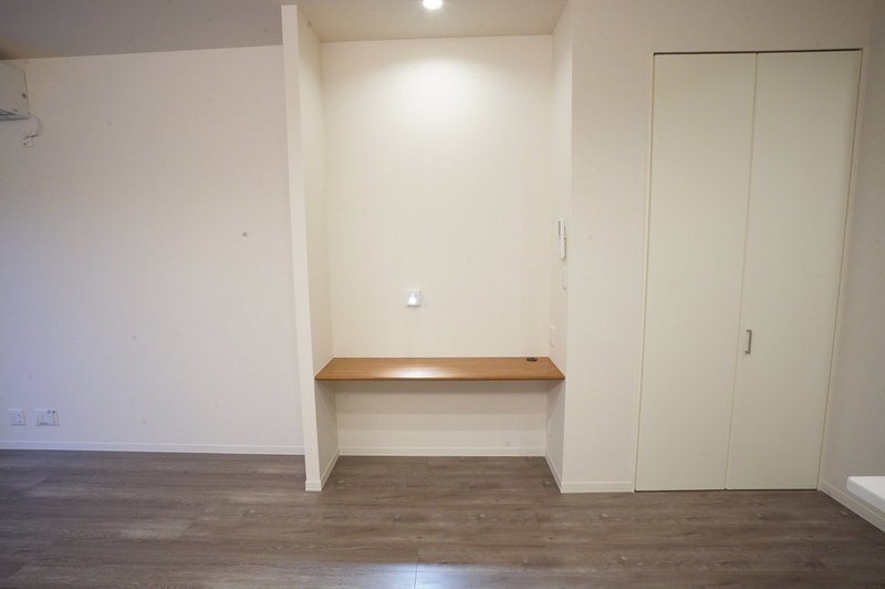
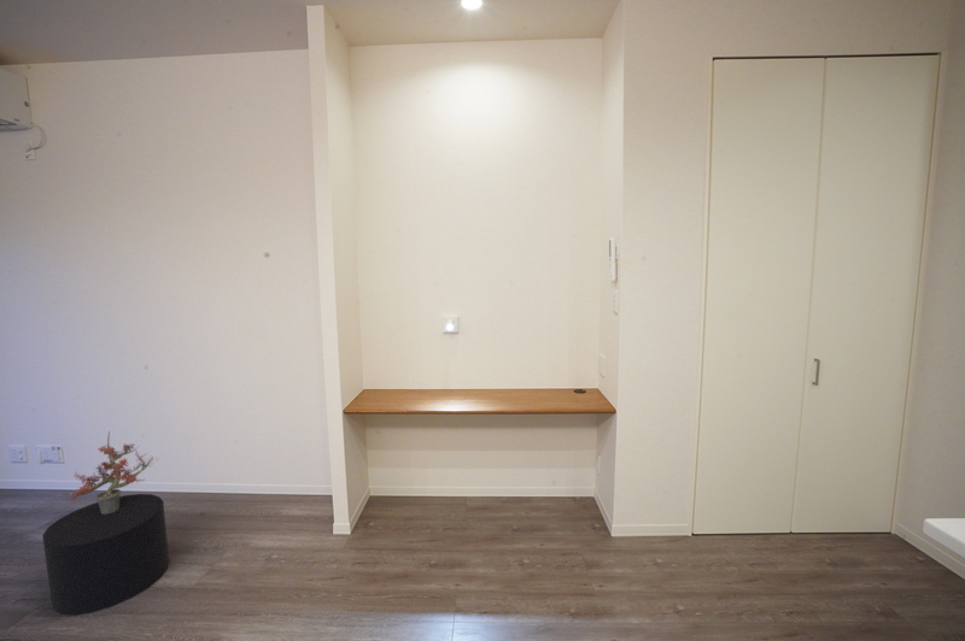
+ stool [41,493,170,617]
+ potted plant [57,430,154,514]
